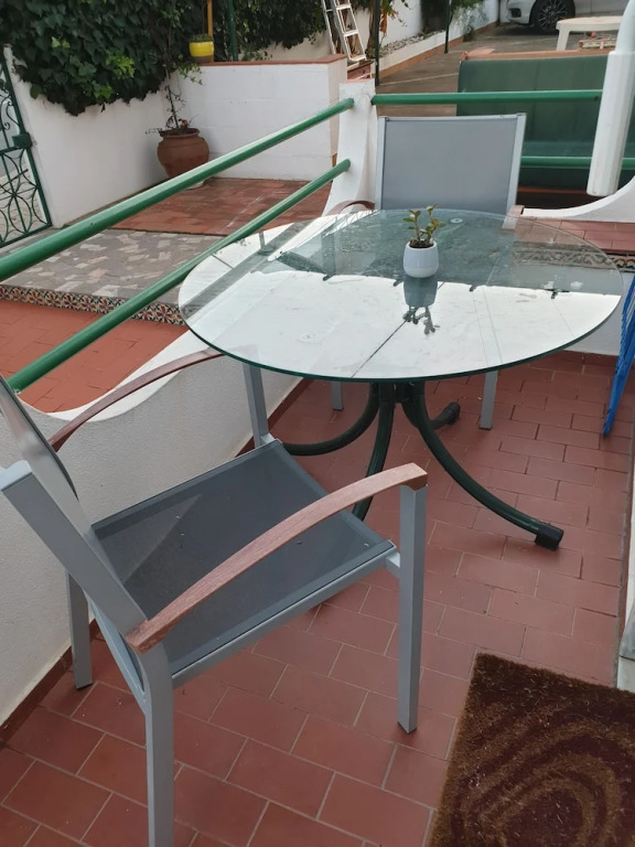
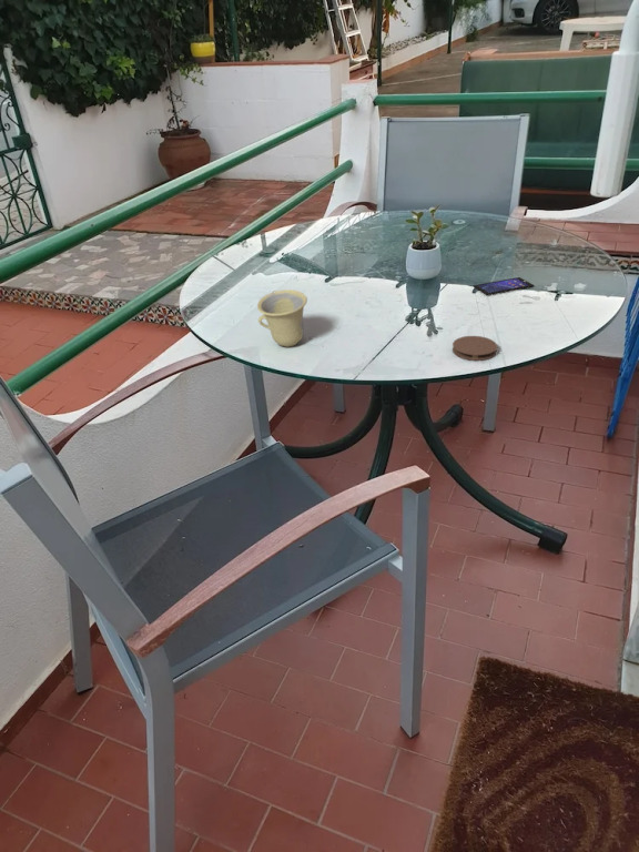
+ cup [256,288,308,347]
+ coaster [452,335,498,362]
+ smartphone [473,276,535,296]
